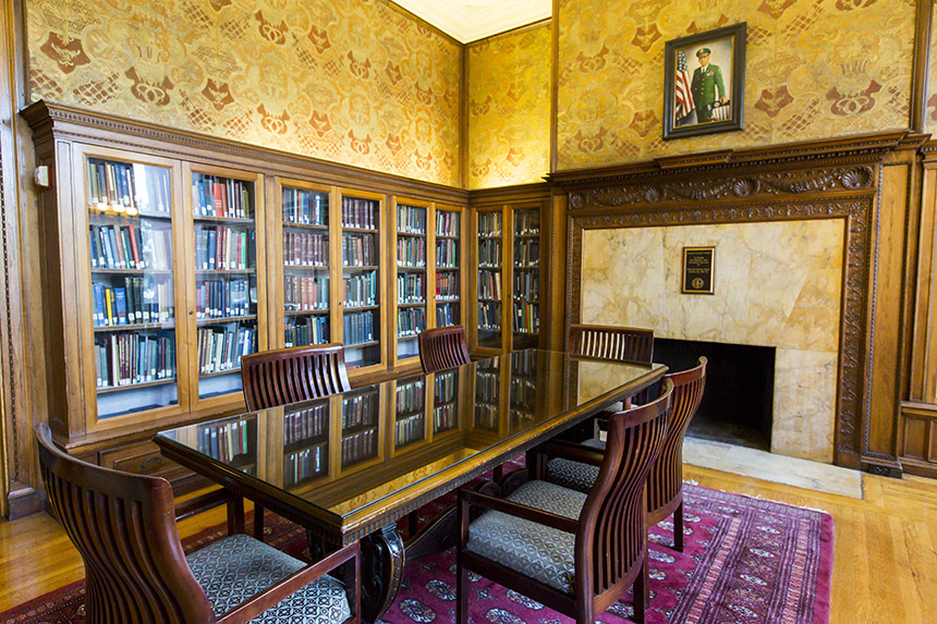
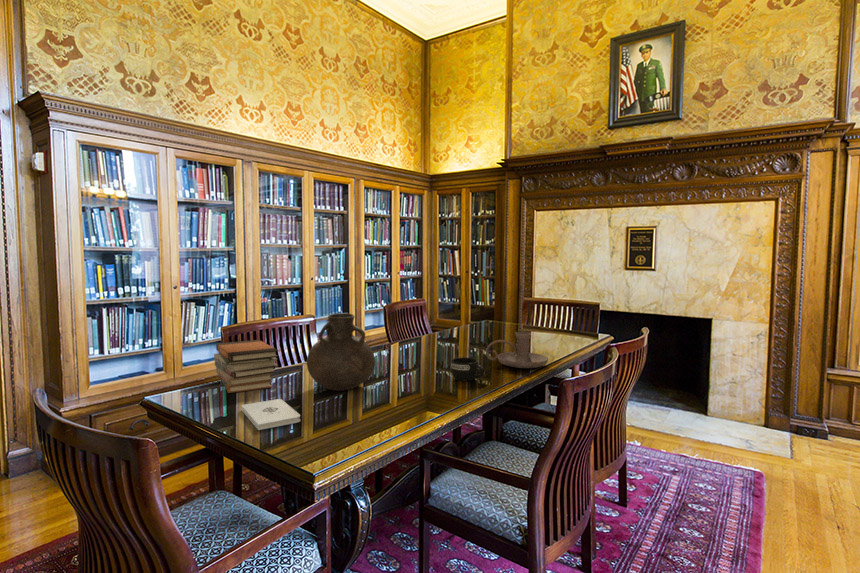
+ vase [306,312,376,392]
+ notepad [240,398,301,431]
+ book stack [213,339,280,394]
+ mug [450,356,485,382]
+ candle holder [485,331,549,369]
